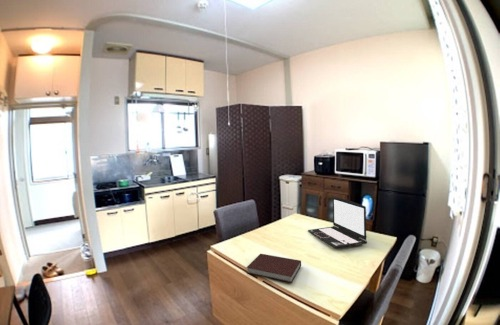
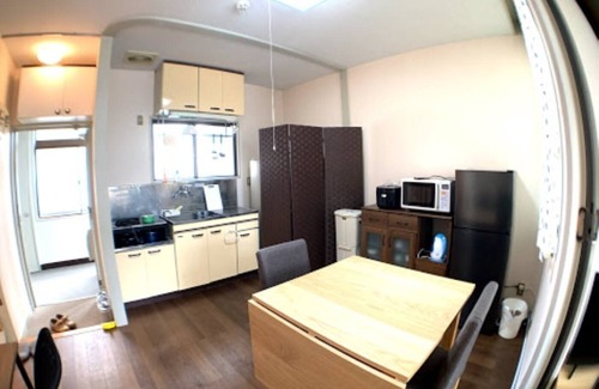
- notebook [245,253,302,284]
- laptop [307,196,368,249]
